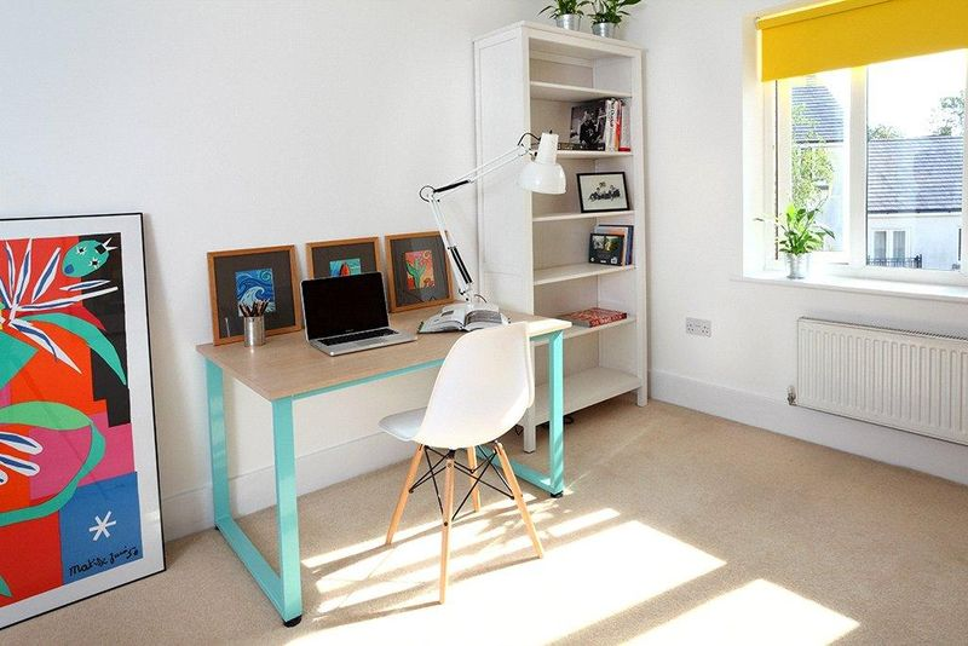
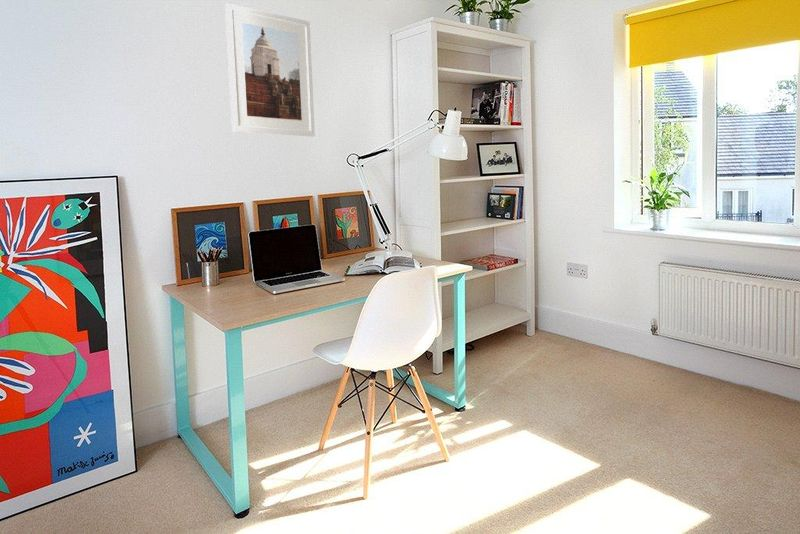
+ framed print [224,3,316,137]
